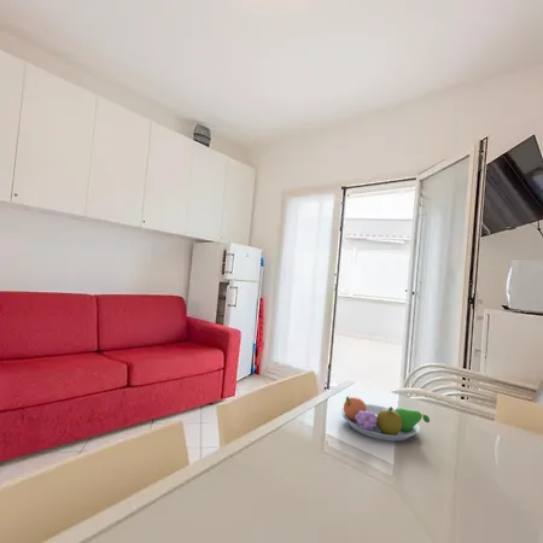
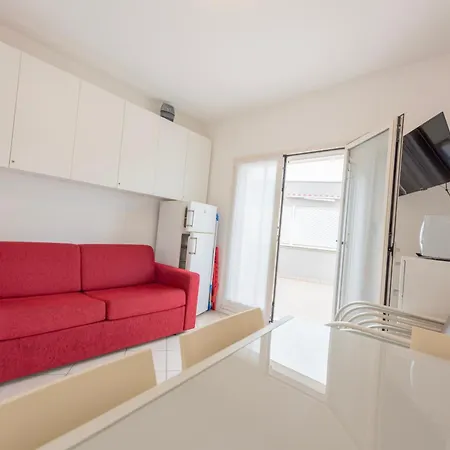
- fruit bowl [340,395,431,442]
